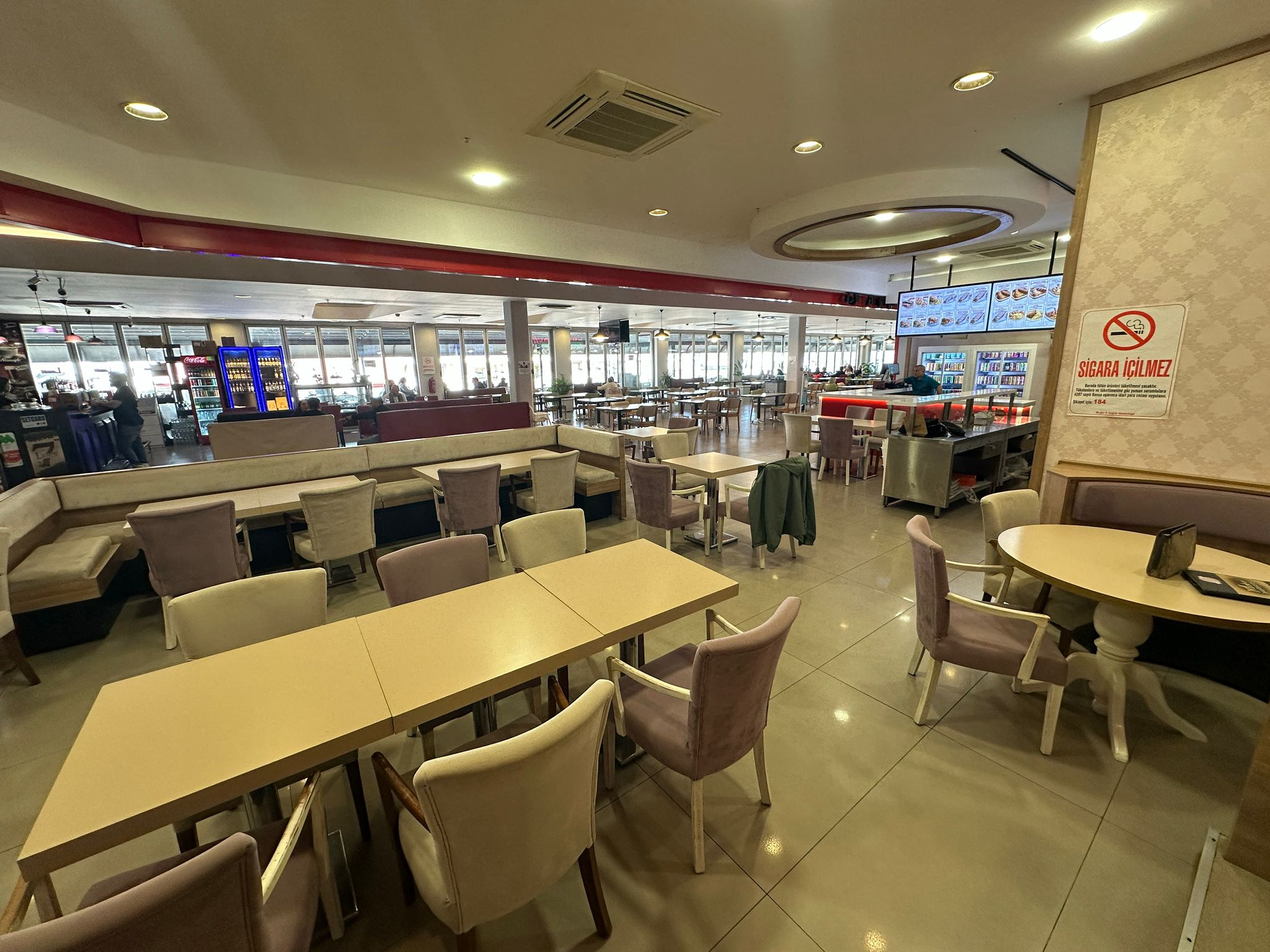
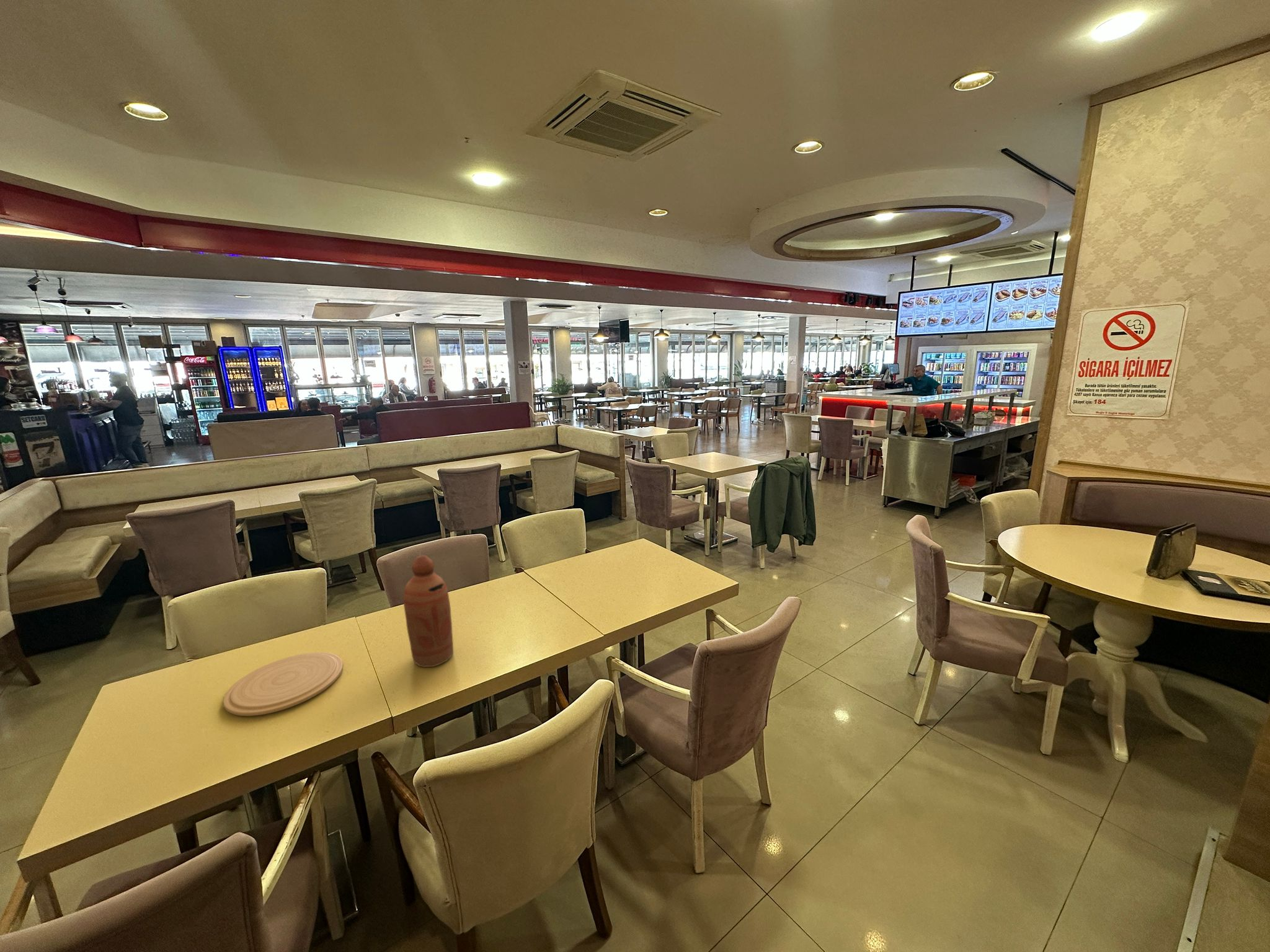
+ bottle [402,555,454,668]
+ plate [223,652,344,716]
